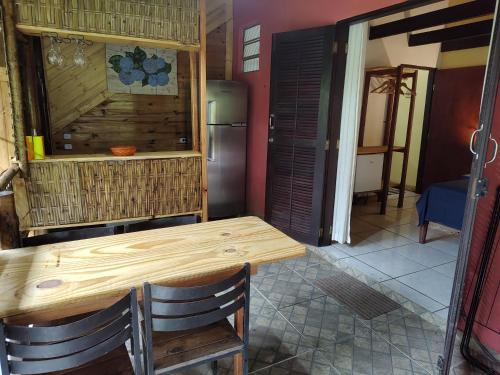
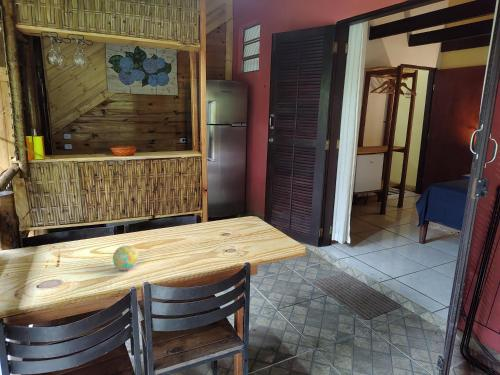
+ decorative ball [112,244,140,271]
